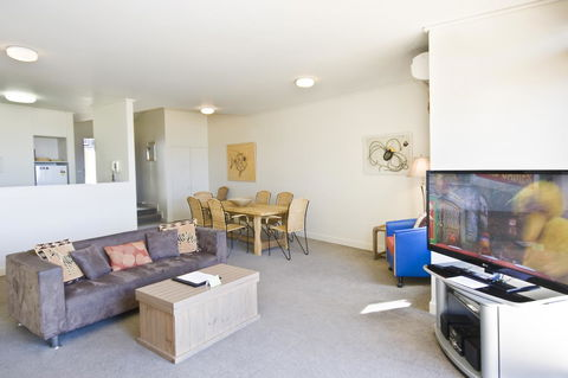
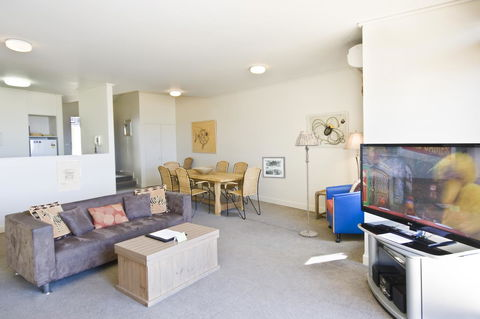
+ wall art [56,159,82,192]
+ wall art [261,156,286,180]
+ floor lamp [294,130,320,238]
